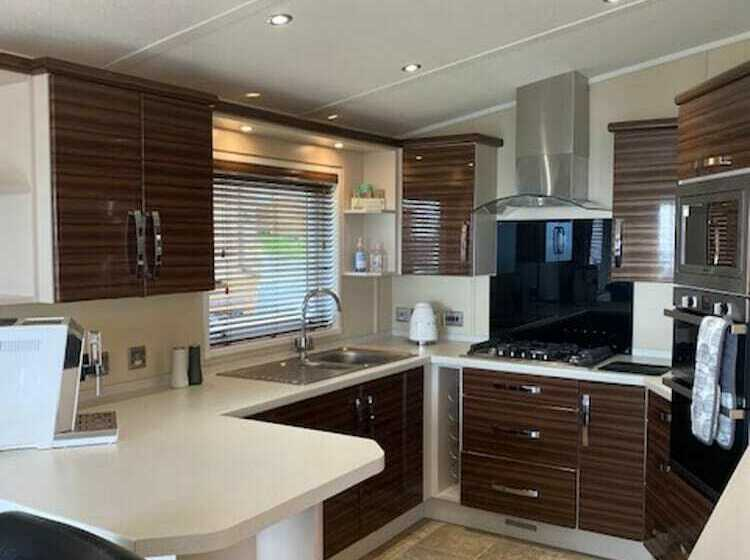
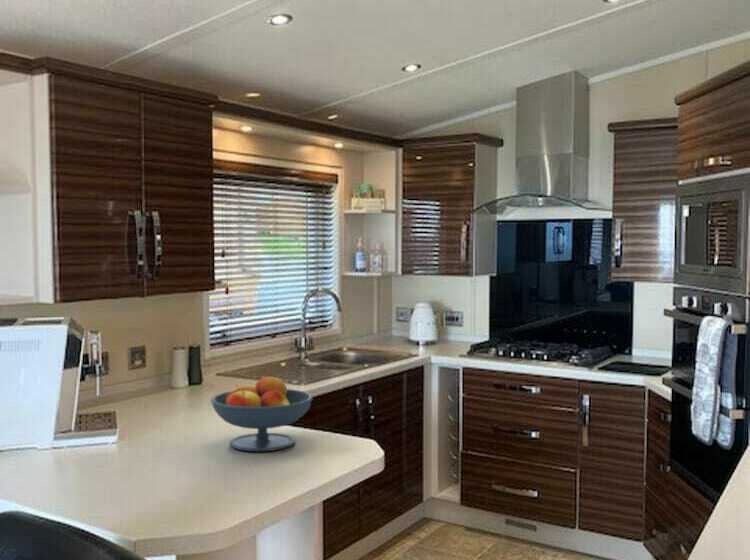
+ fruit bowl [209,374,314,452]
